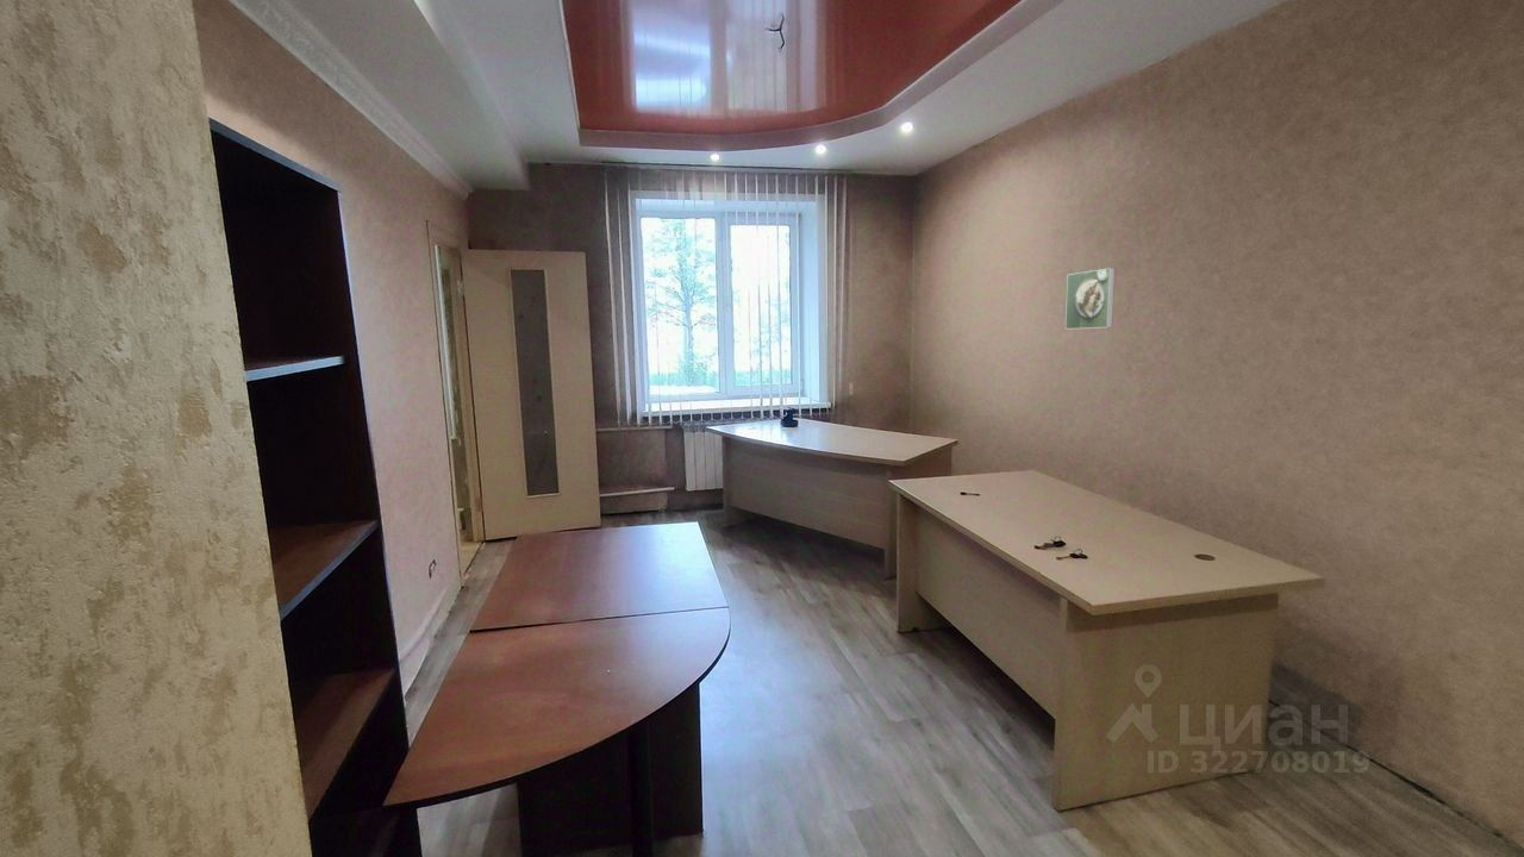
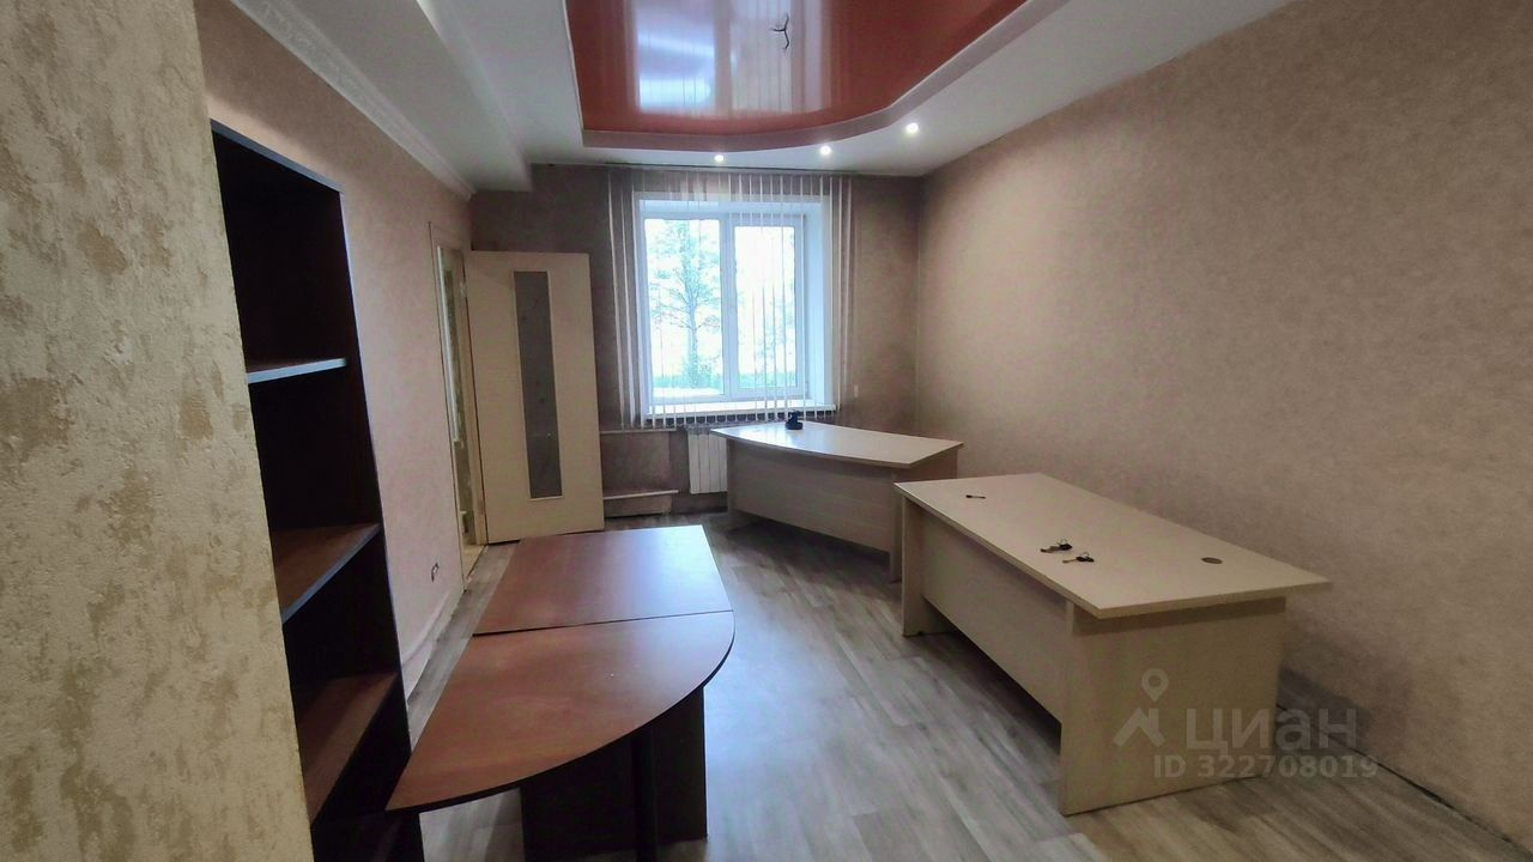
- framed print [1064,267,1117,331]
